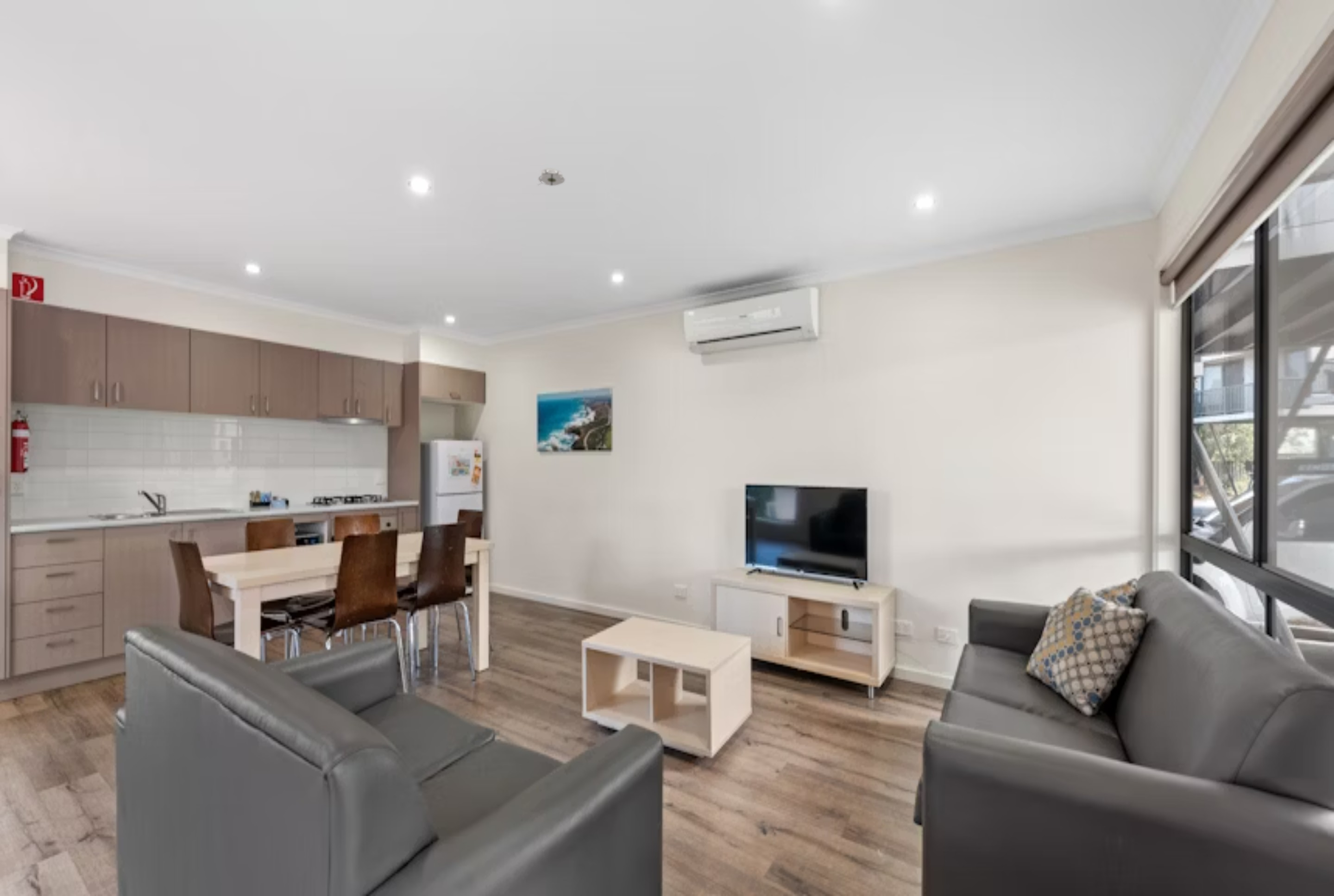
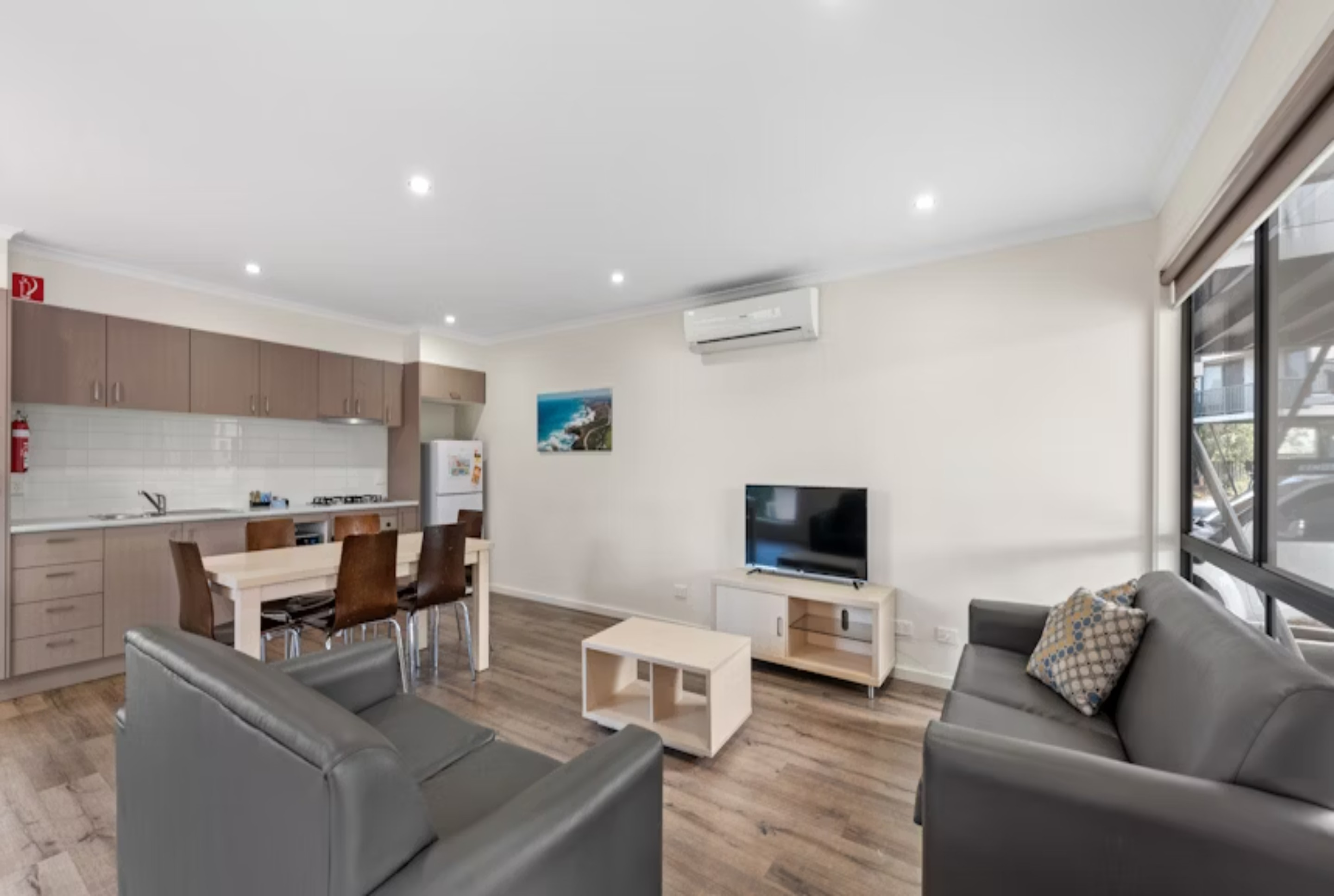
- smoke detector [537,168,565,186]
